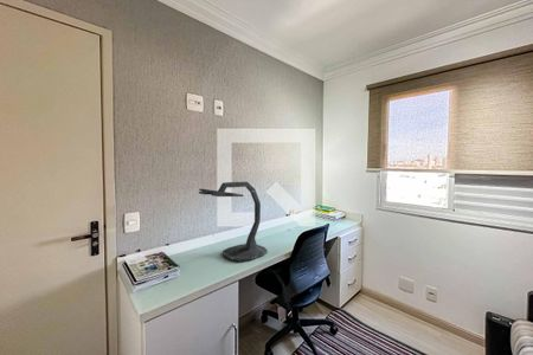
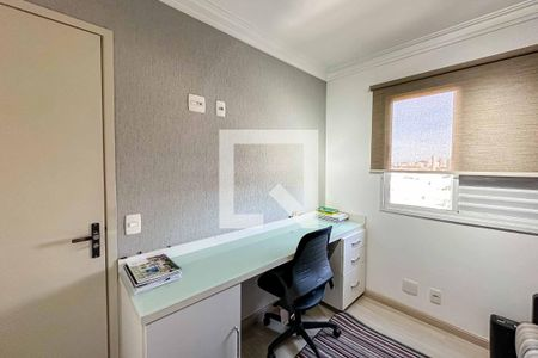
- desk lamp [198,181,269,263]
